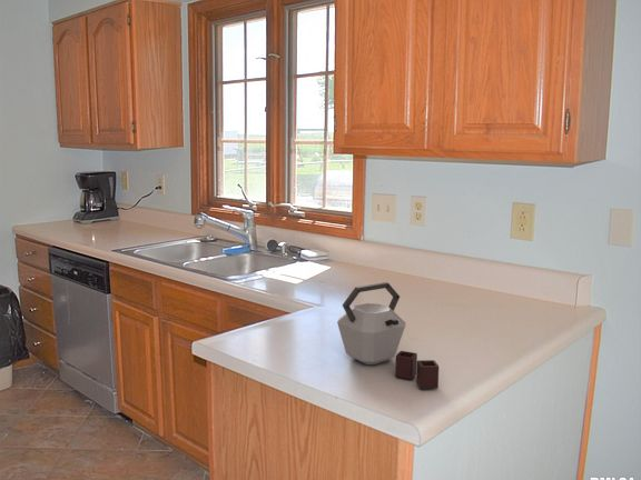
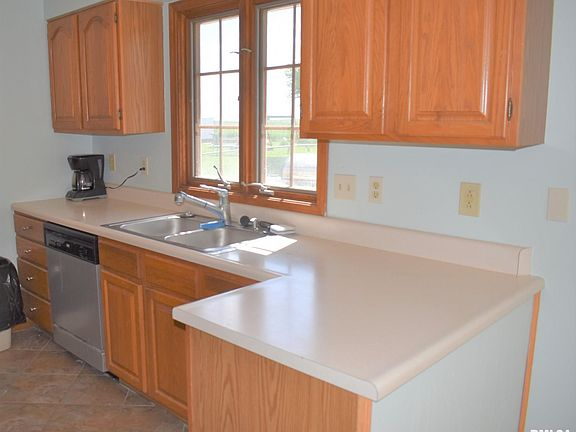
- kettle [336,281,440,390]
